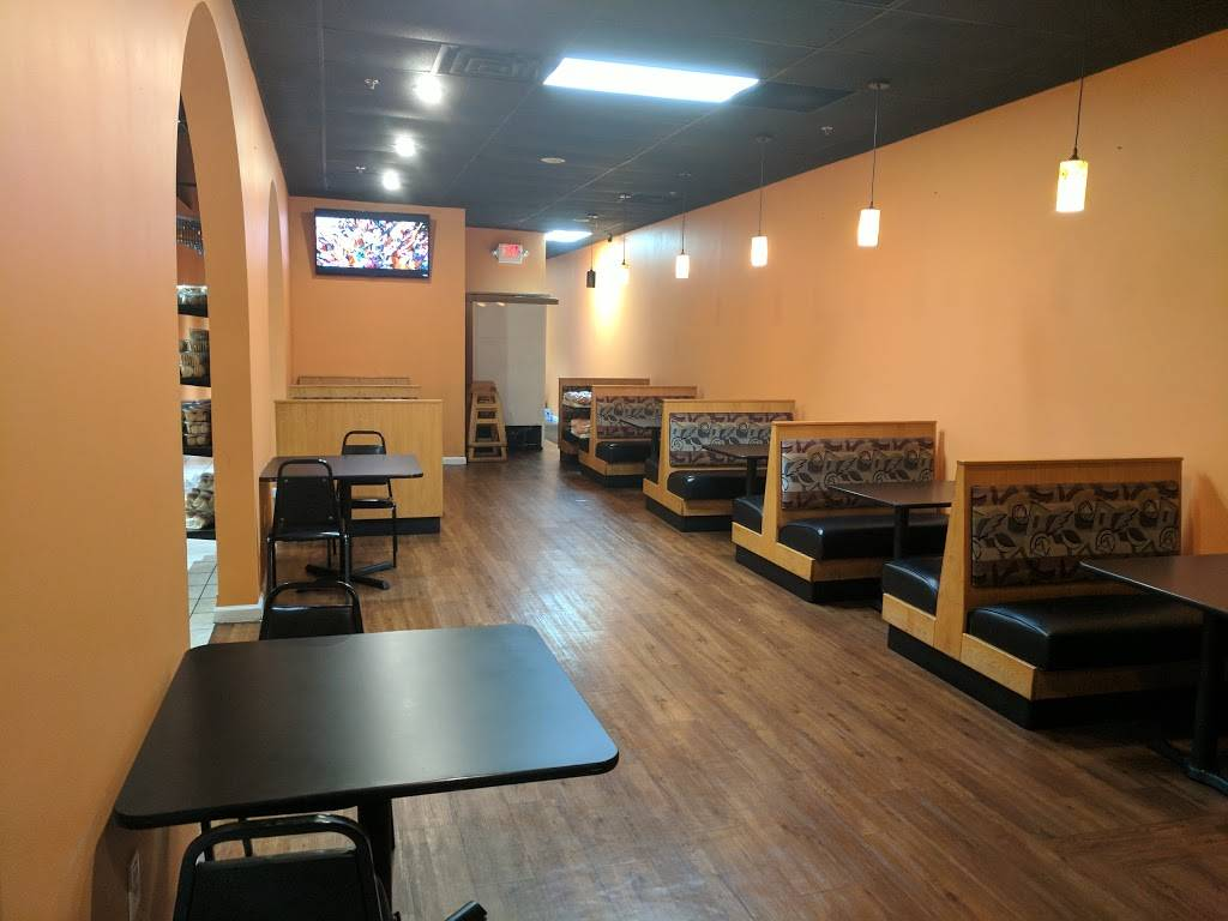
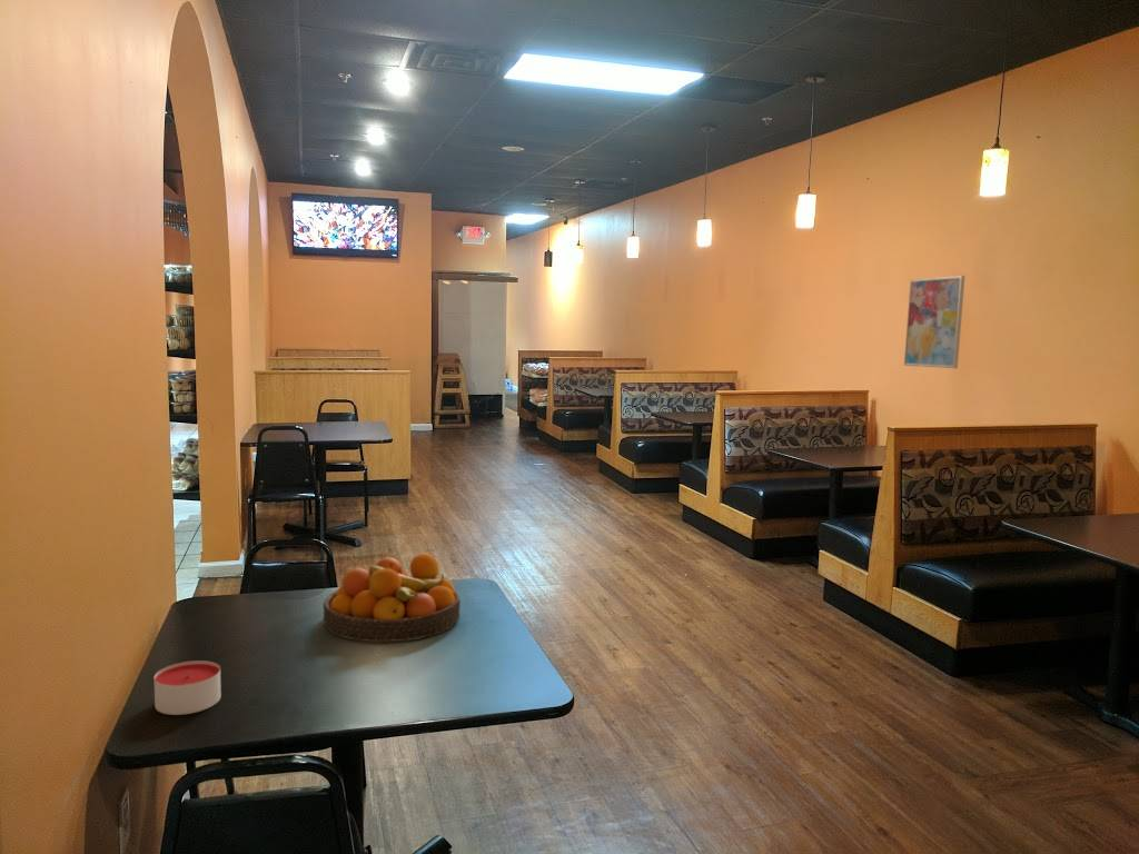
+ candle [153,659,222,716]
+ wall art [903,275,965,369]
+ fruit bowl [323,553,462,643]
